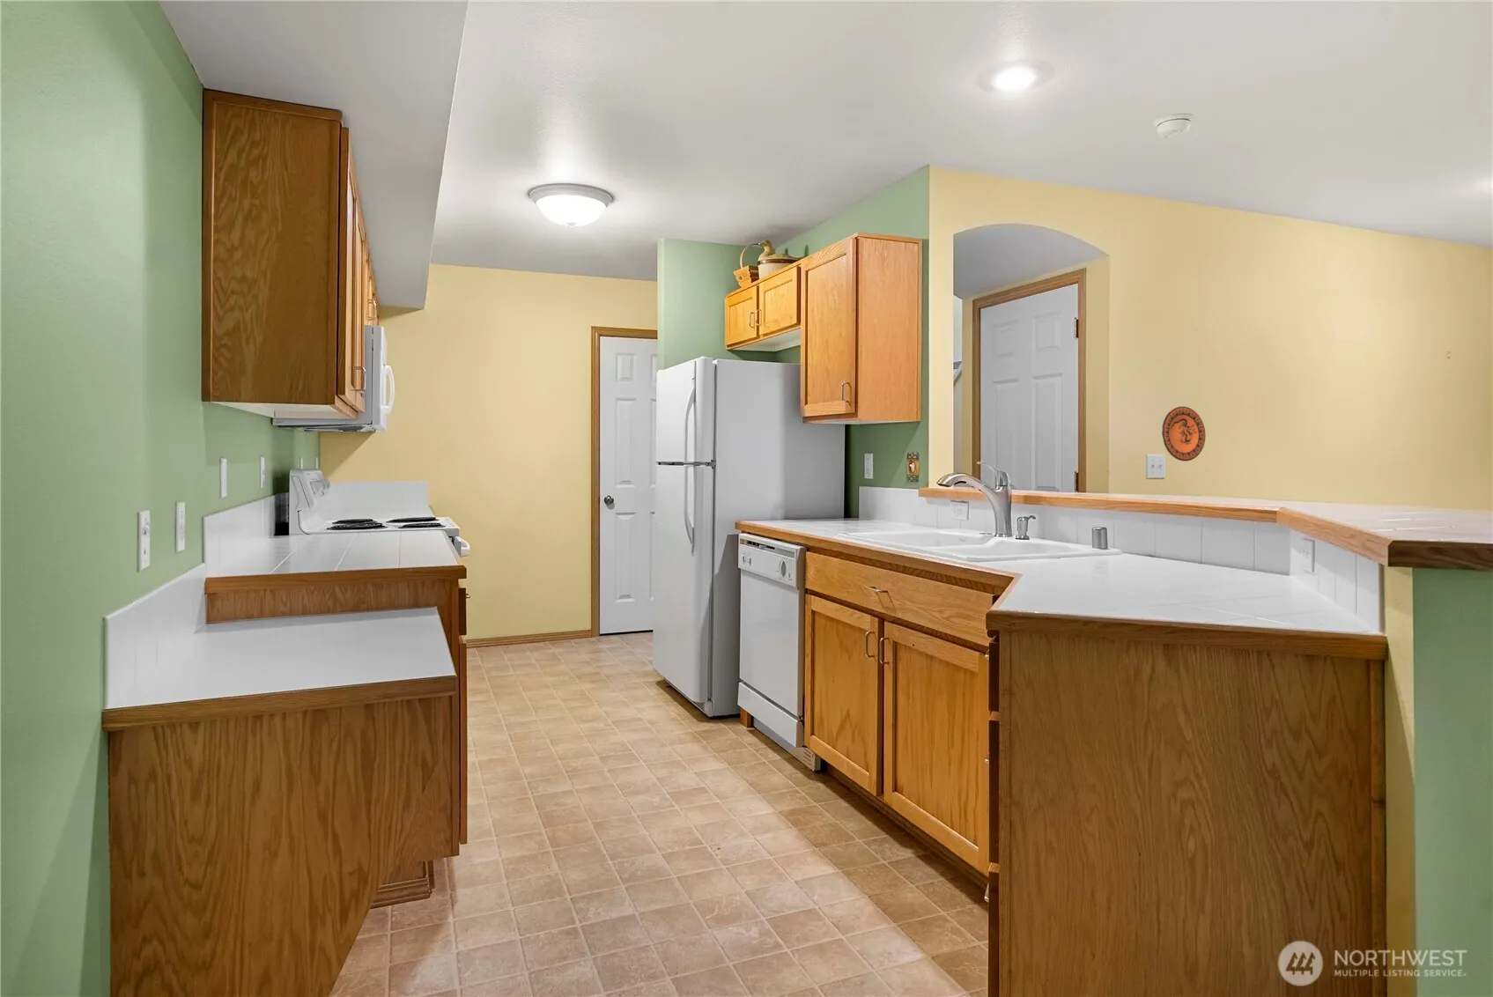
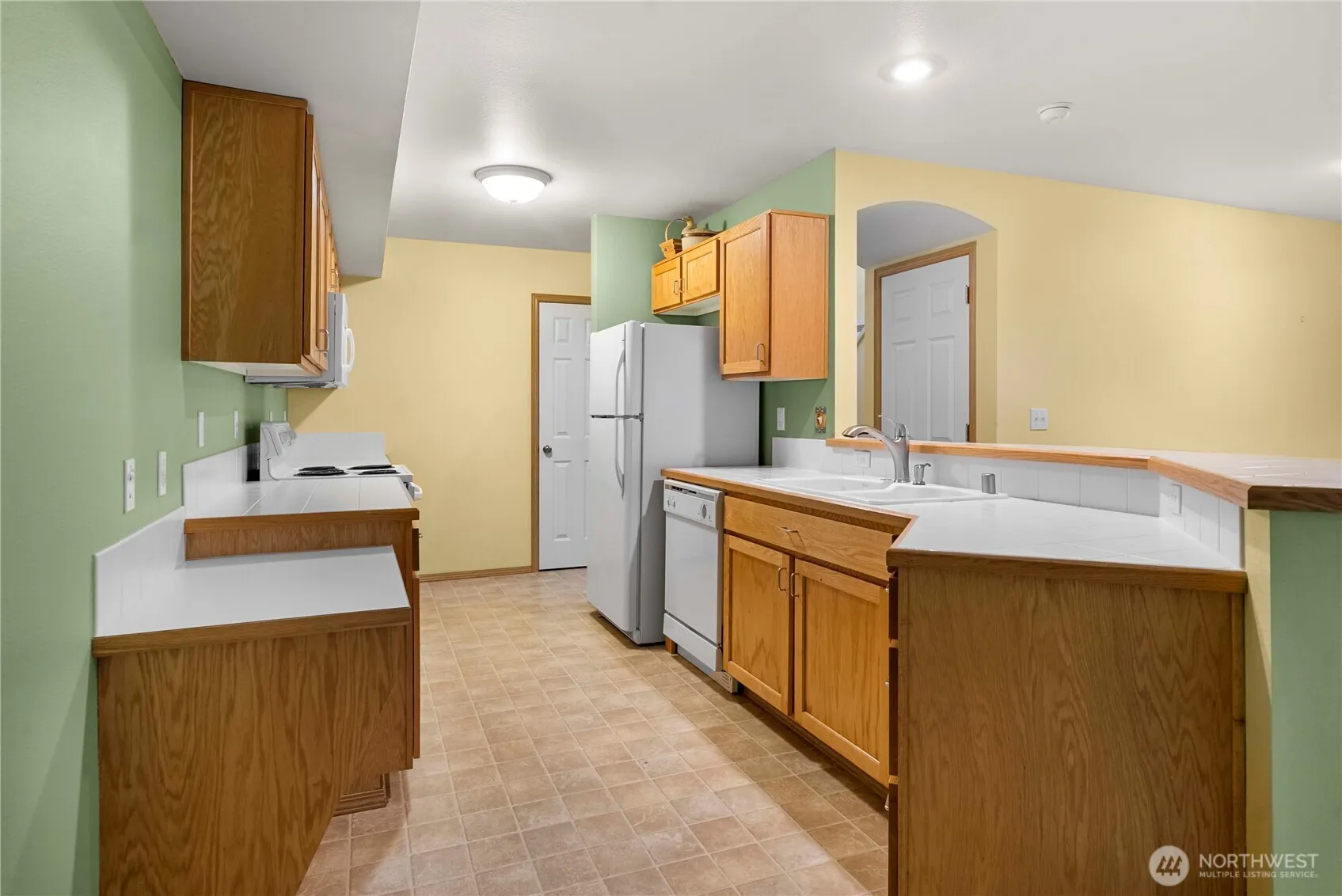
- decorative plate [1161,406,1206,463]
